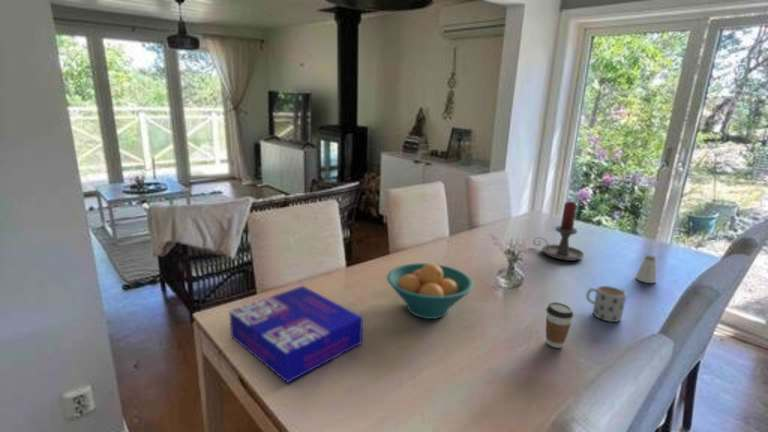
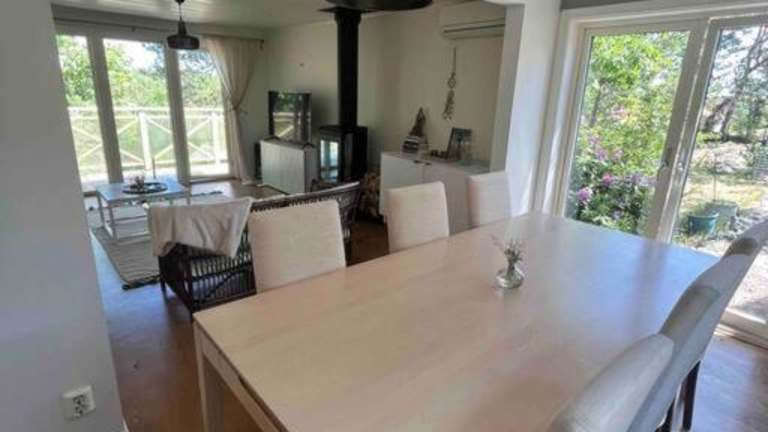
- saltshaker [634,254,658,284]
- candle holder [532,201,585,262]
- fruit bowl [386,262,474,320]
- board game [228,285,364,384]
- mug [585,285,627,323]
- coffee cup [545,301,575,349]
